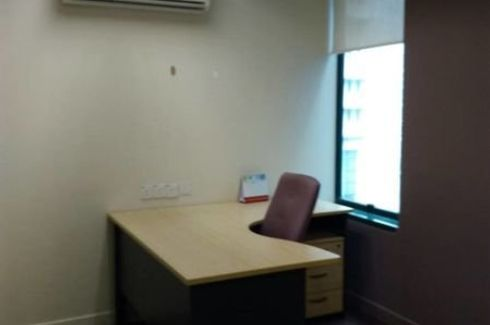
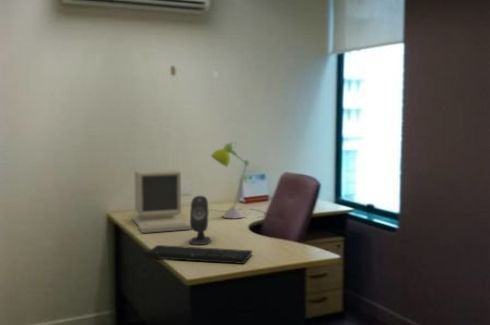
+ desk lamp [209,140,267,219]
+ keyboard [143,244,253,265]
+ speaker [189,195,212,246]
+ computer monitor [132,168,192,234]
